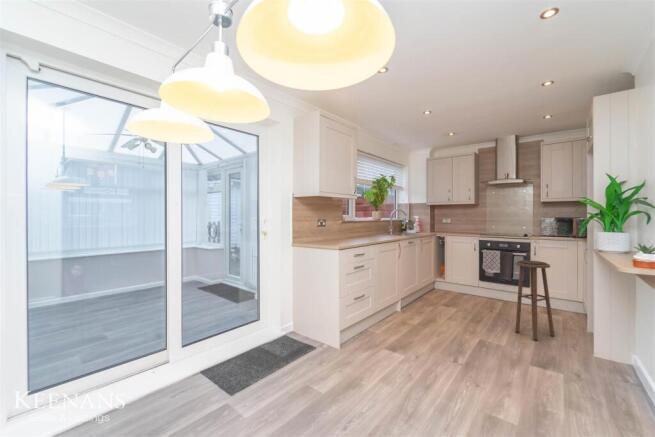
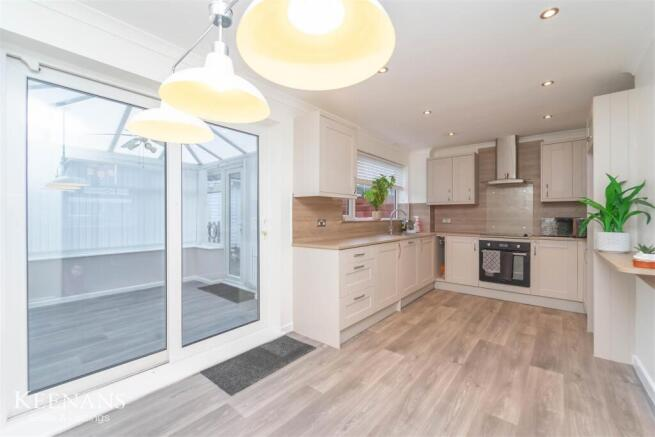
- stool [514,259,555,341]
